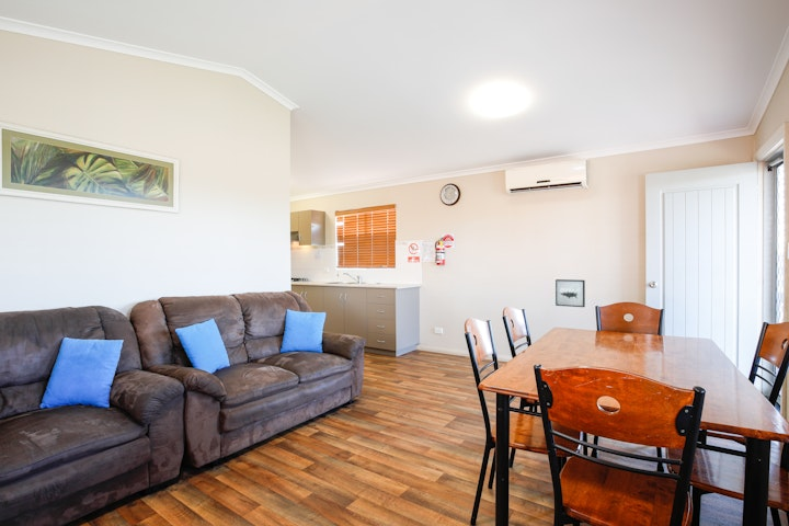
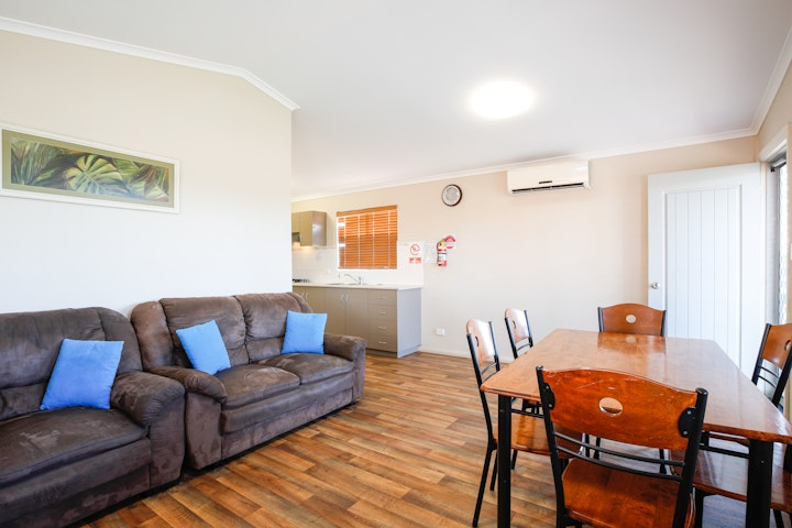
- wall art [554,278,586,308]
